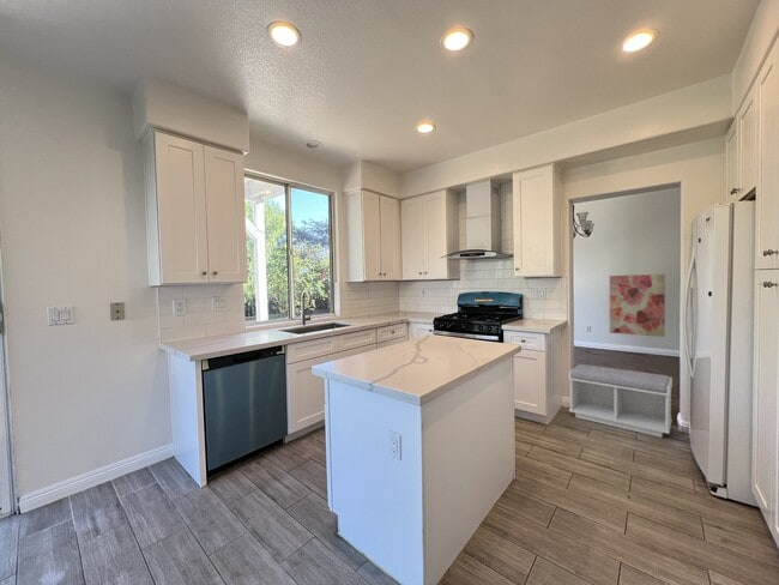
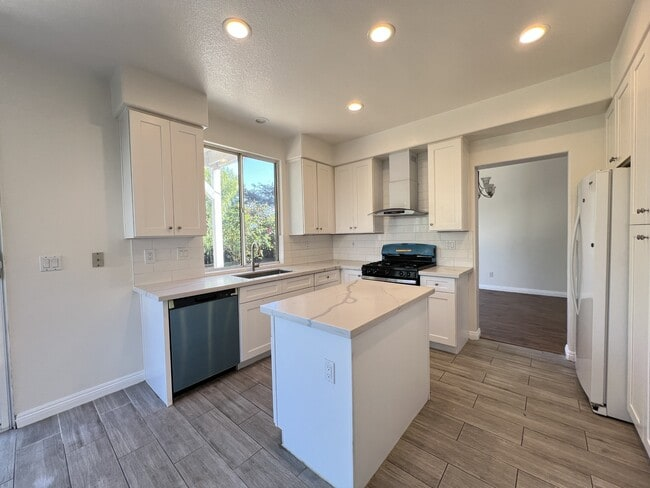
- bench [568,363,674,439]
- wall art [609,273,666,338]
